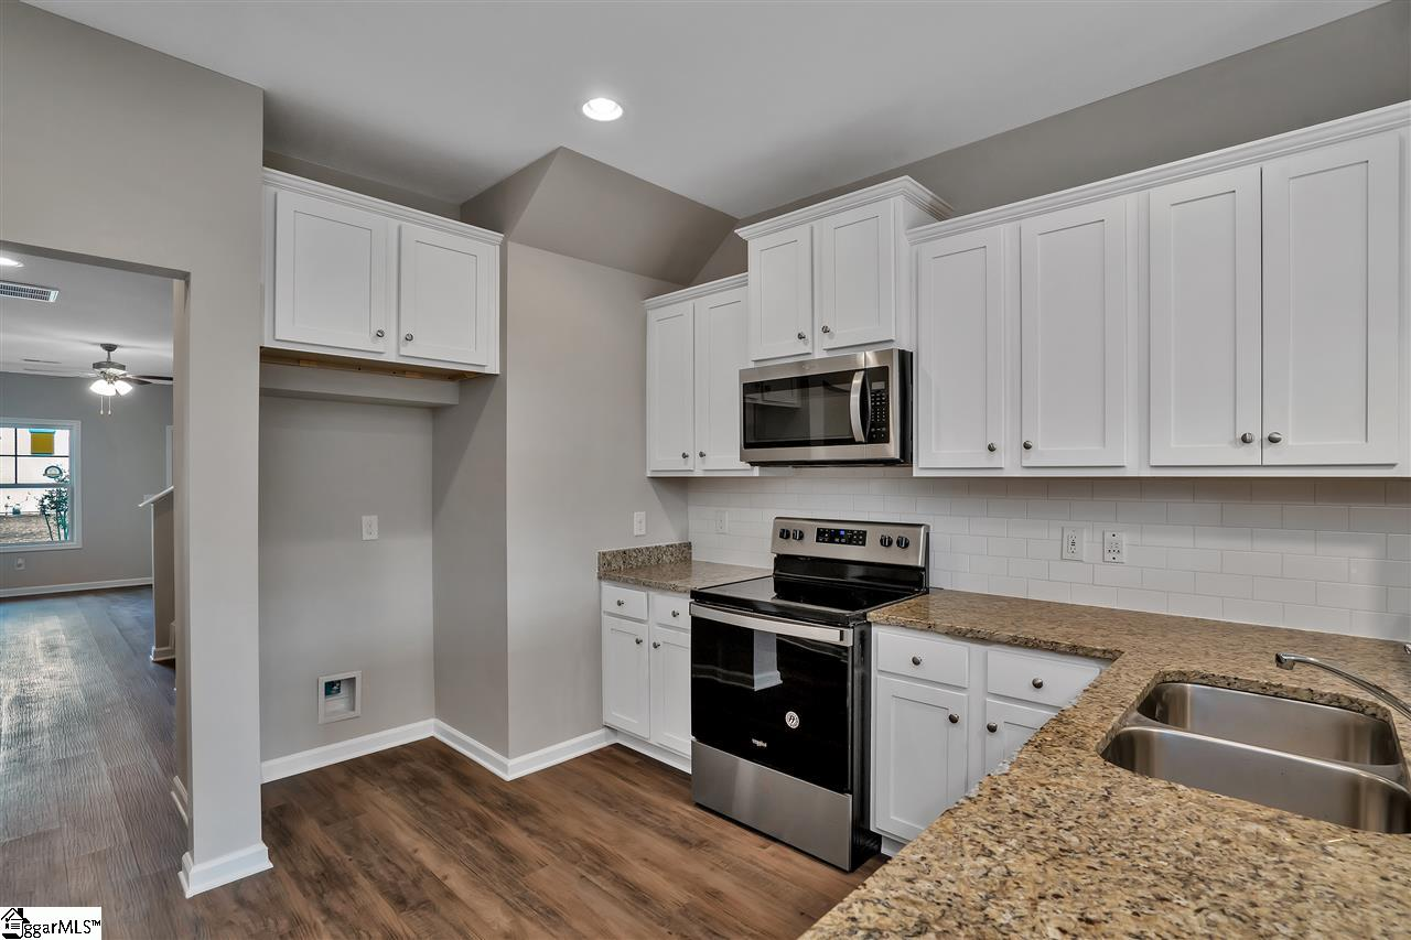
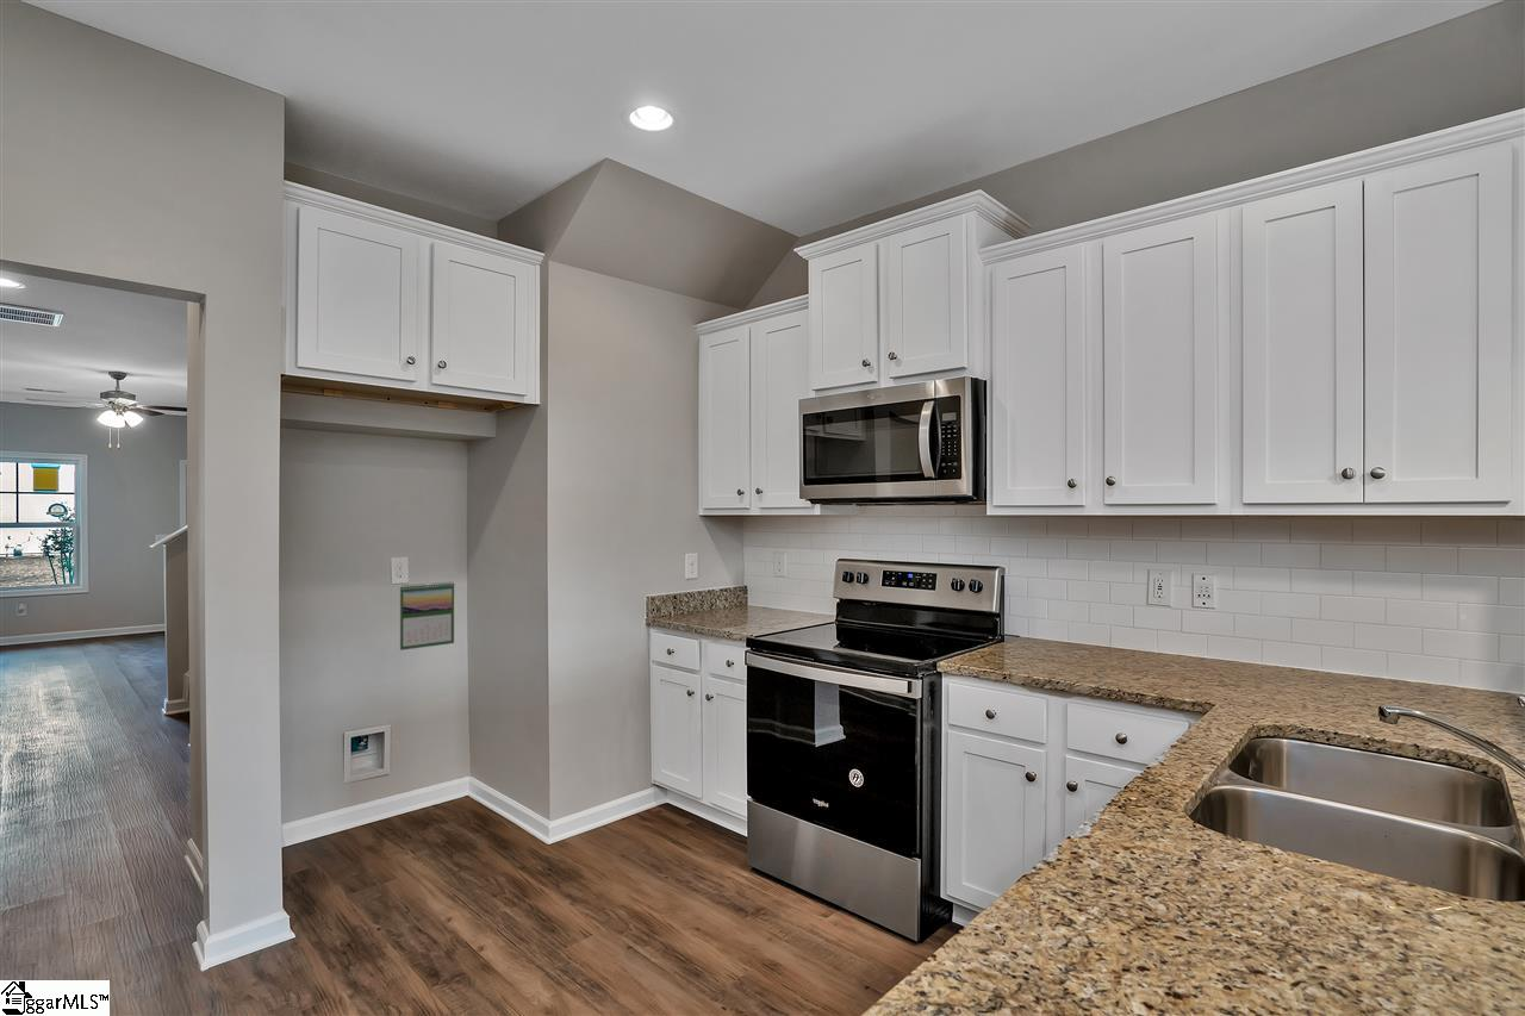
+ calendar [399,580,455,652]
